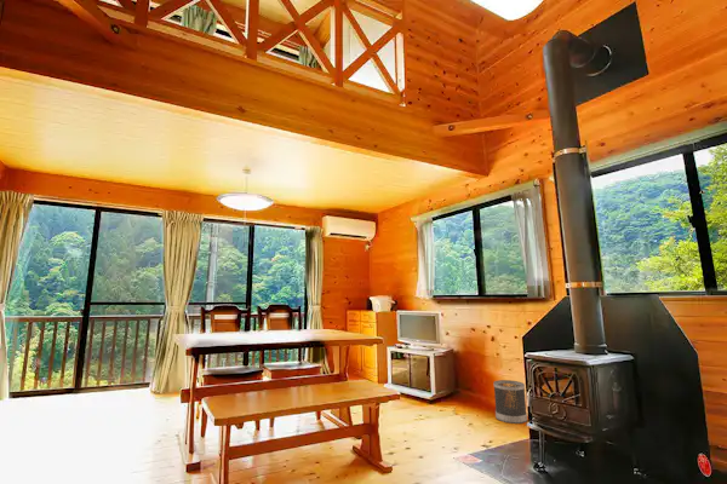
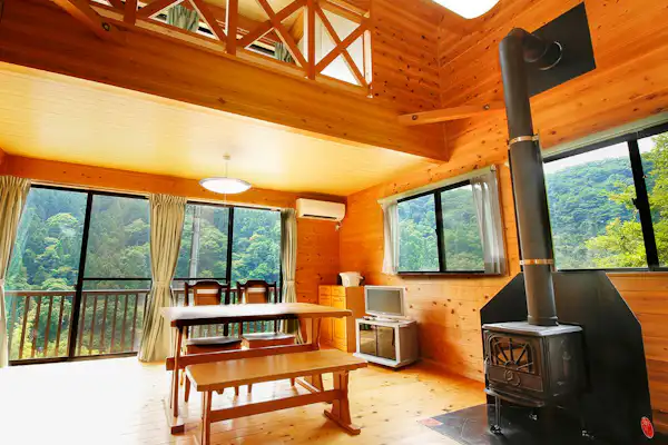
- wastebasket [492,379,528,425]
